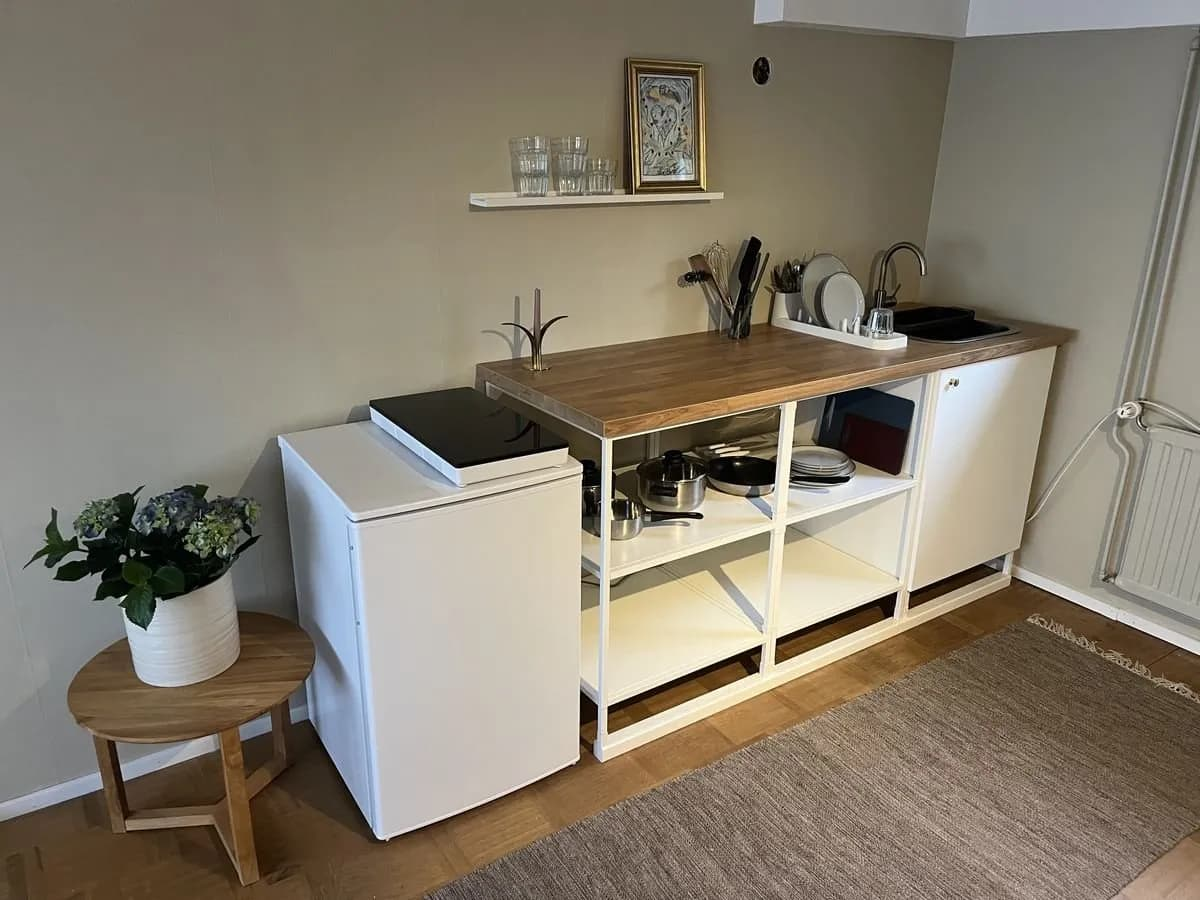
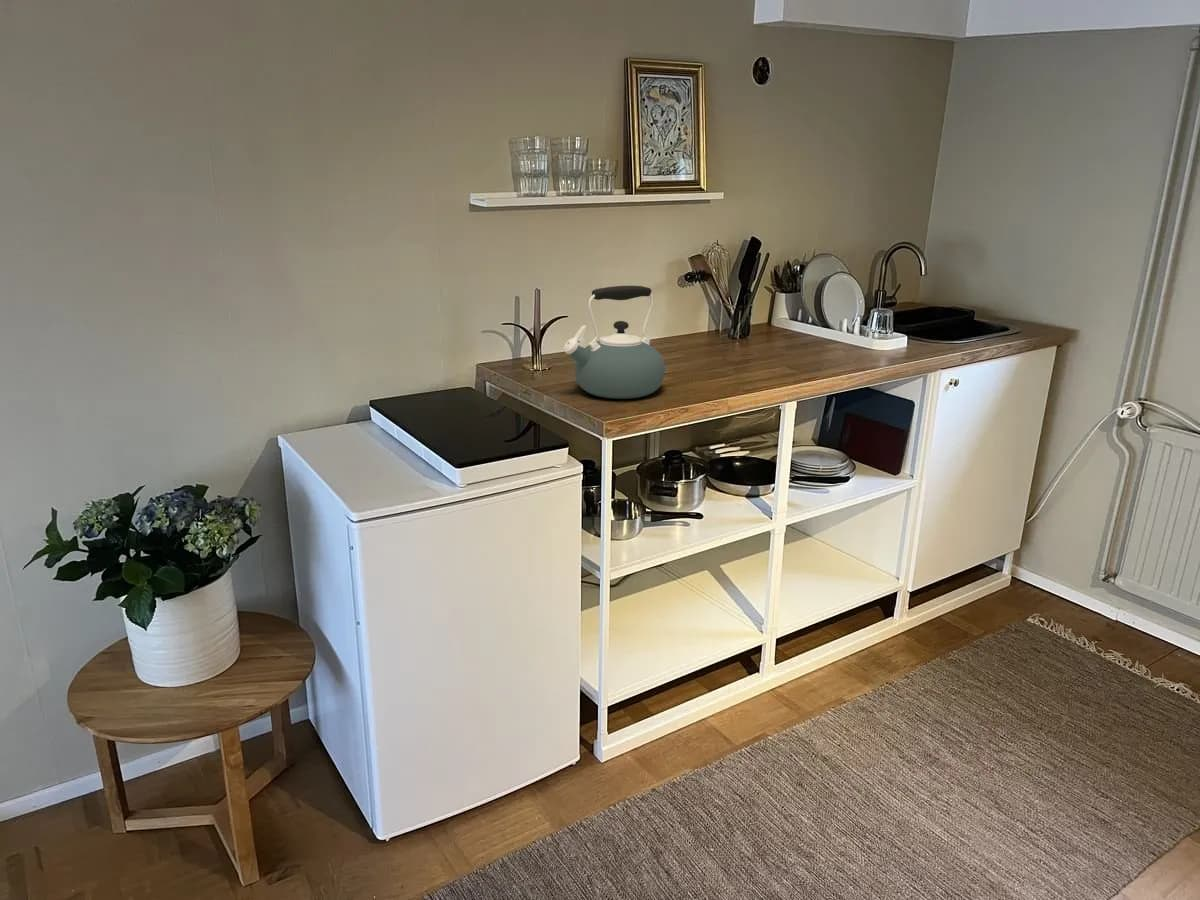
+ kettle [562,285,666,400]
